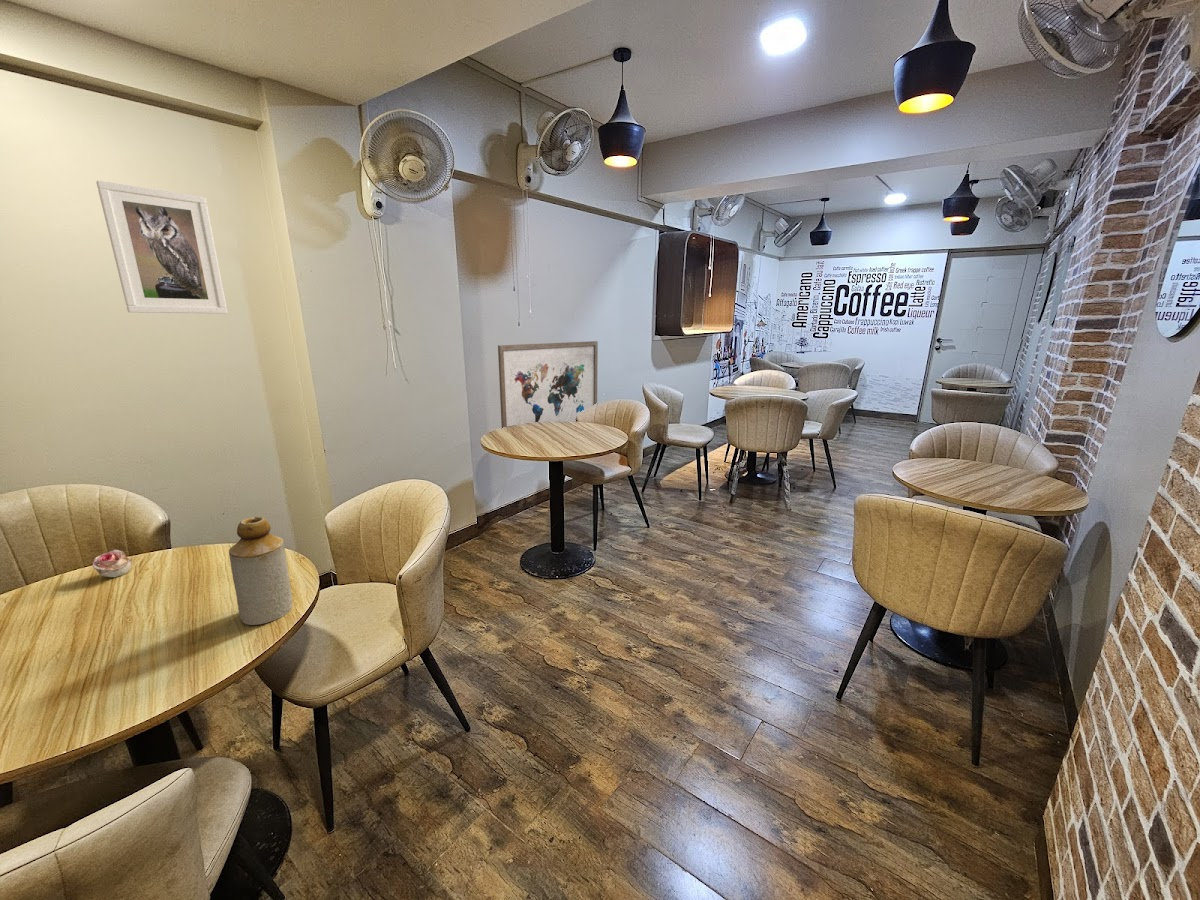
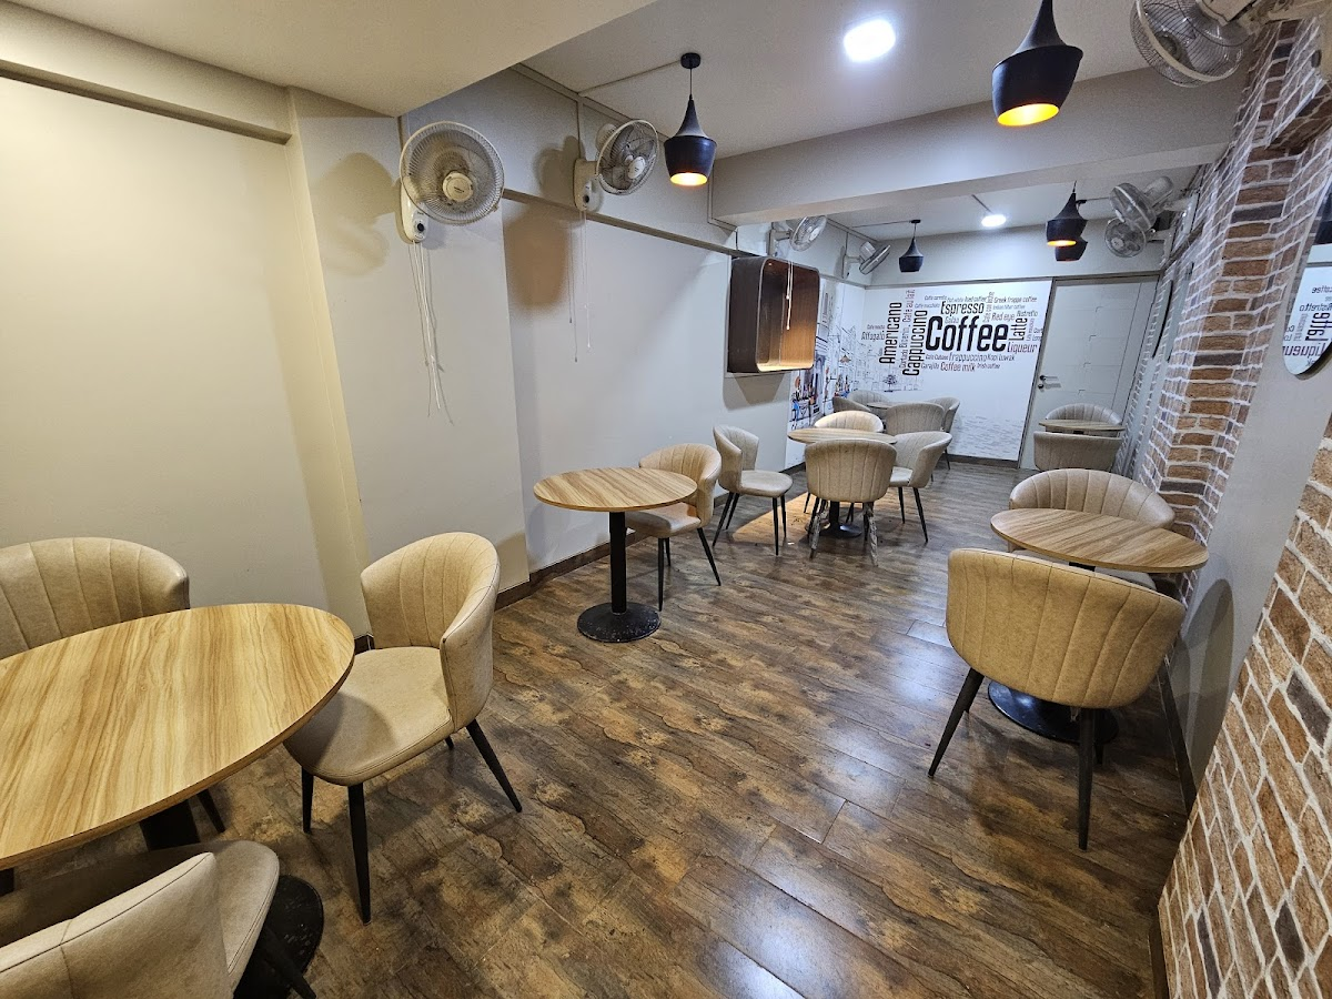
- wall art [497,340,599,429]
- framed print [95,180,228,315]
- flower [92,549,133,578]
- bottle [228,516,293,626]
